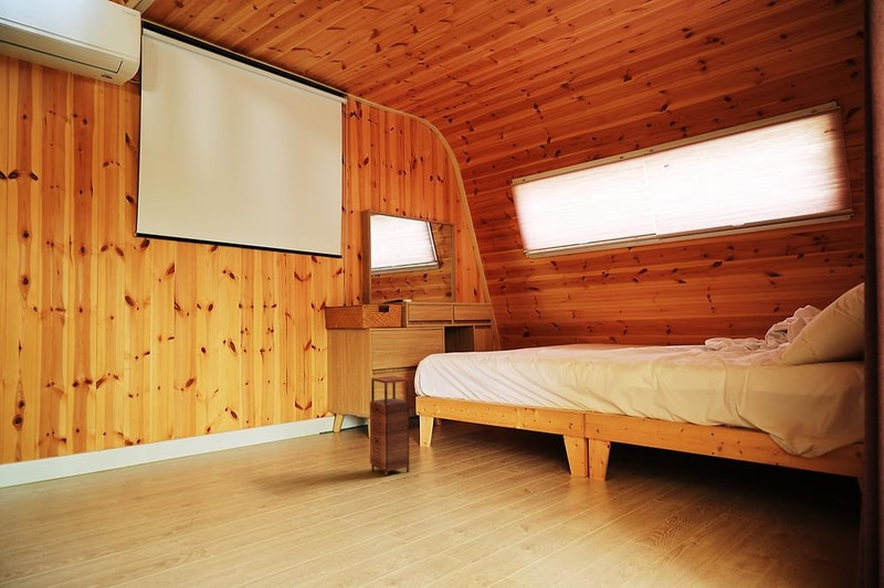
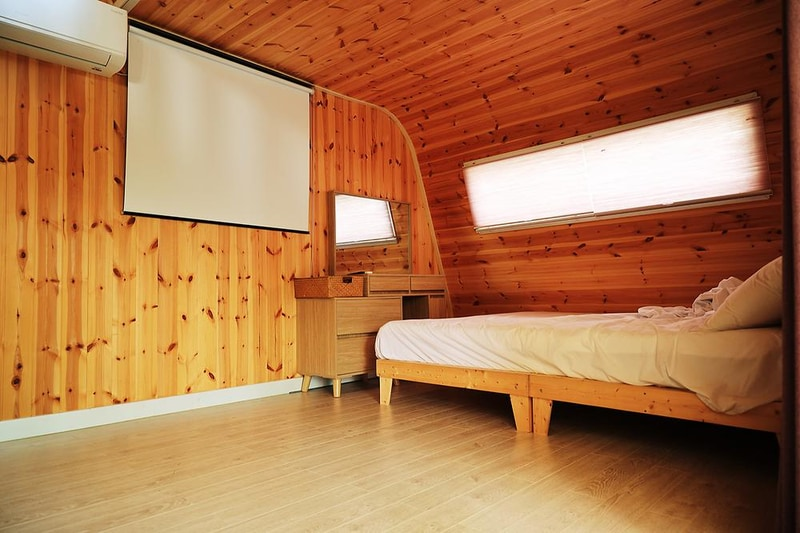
- storage cabinet [369,375,410,478]
